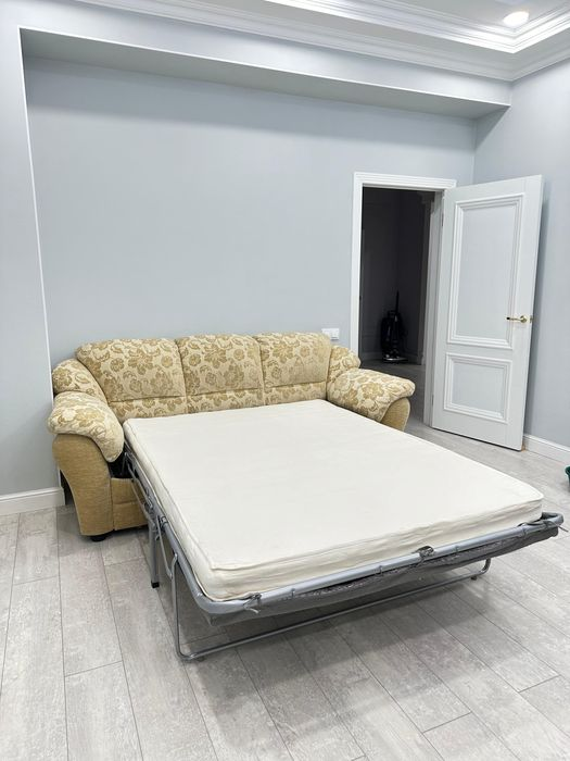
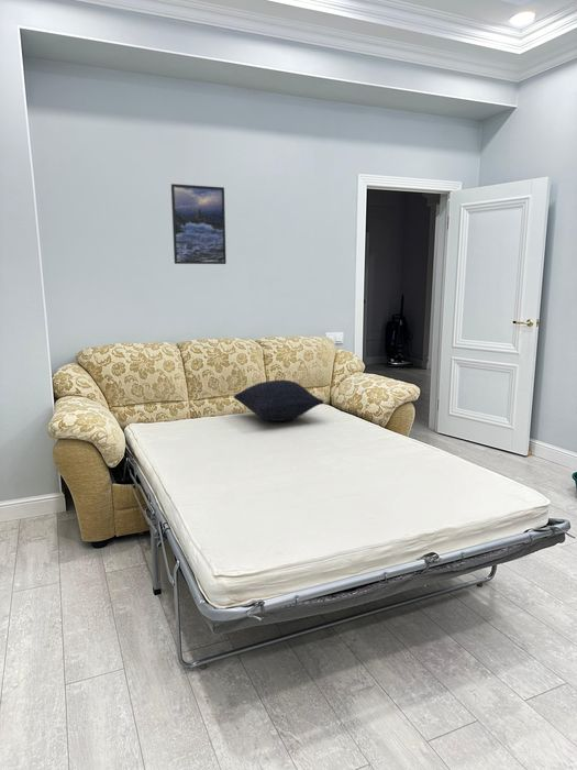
+ pillow [233,378,324,422]
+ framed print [170,183,228,265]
